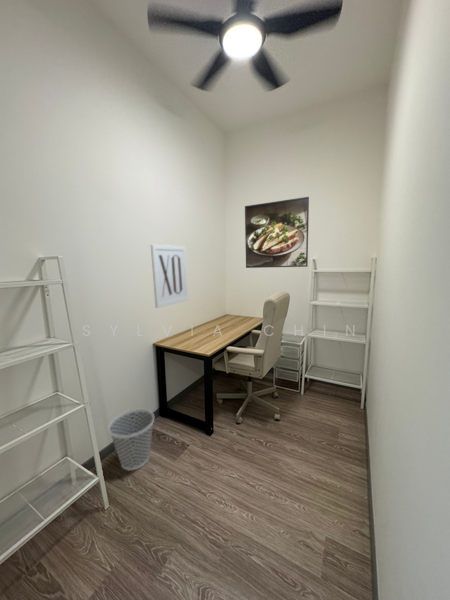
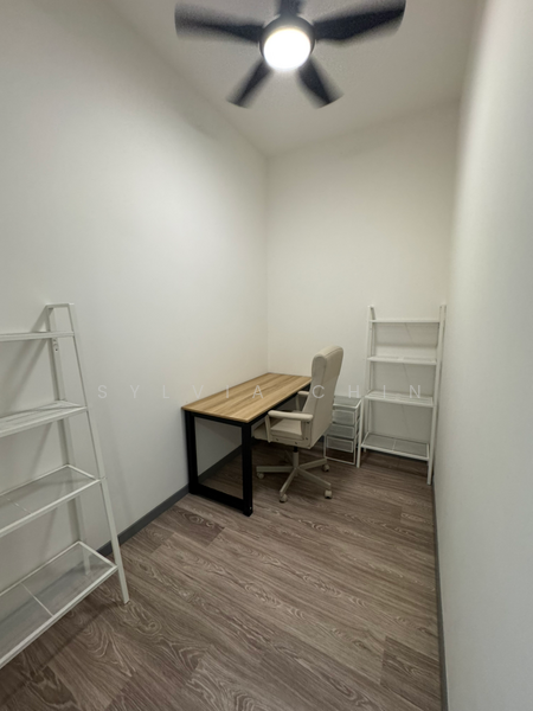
- wastebasket [107,408,155,472]
- wall art [150,244,189,309]
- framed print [244,196,310,269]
